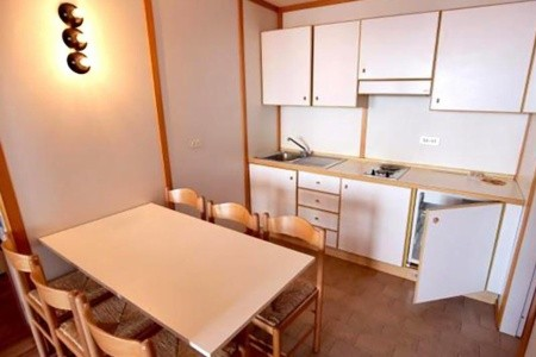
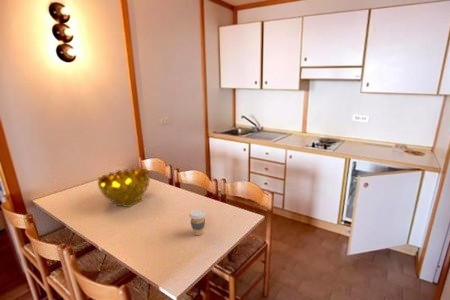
+ coffee cup [188,208,207,236]
+ decorative bowl [97,166,151,208]
